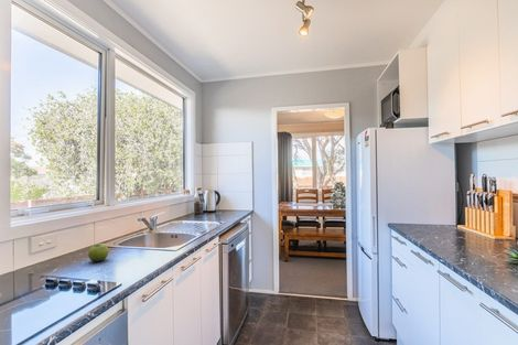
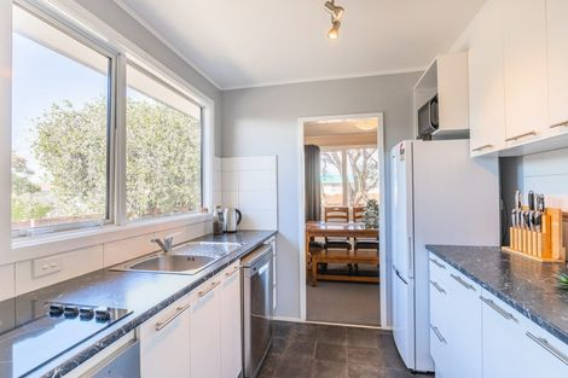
- fruit [87,242,109,262]
